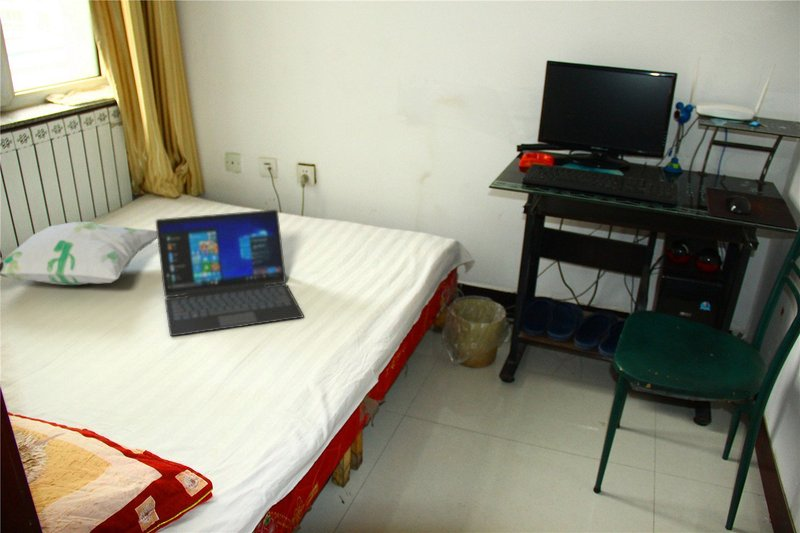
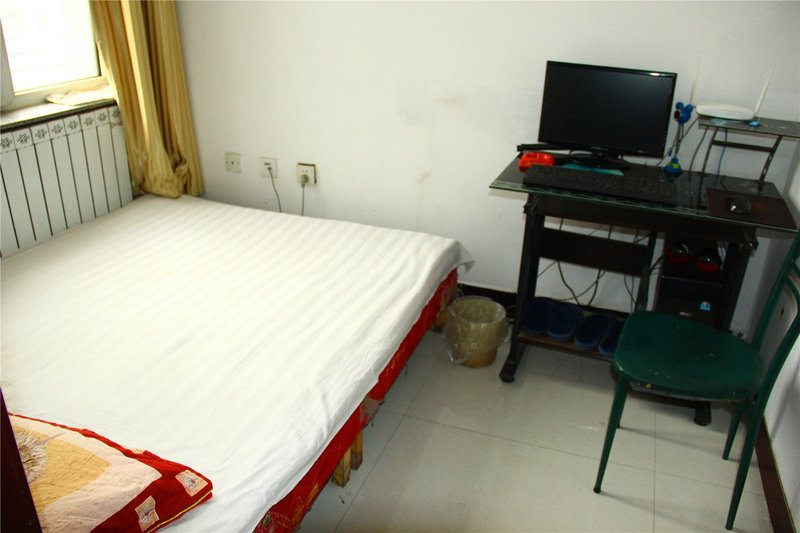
- decorative pillow [0,221,158,286]
- laptop [155,209,305,337]
